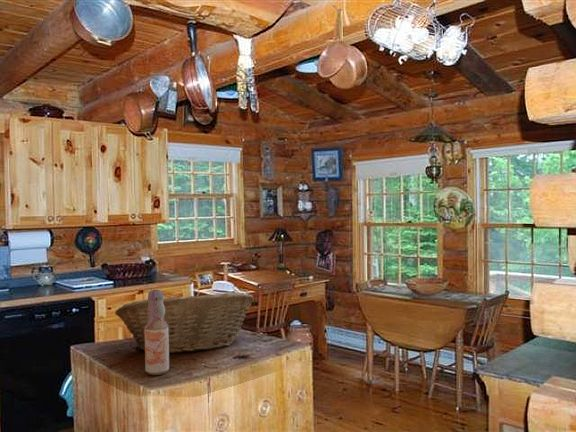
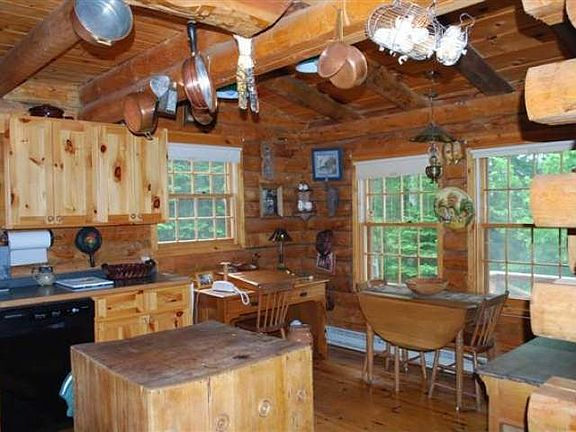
- bottle [144,289,170,376]
- fruit basket [114,291,255,354]
